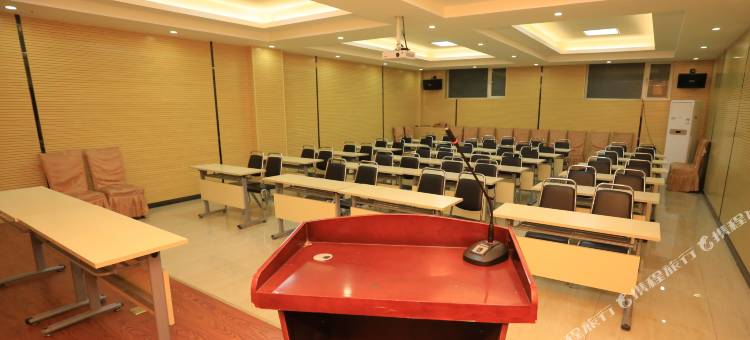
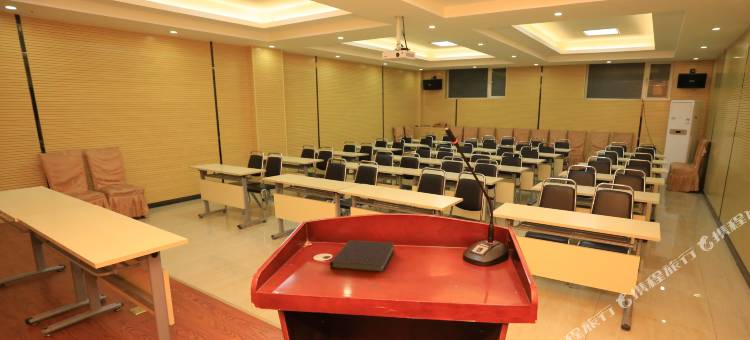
+ notebook [329,239,396,273]
